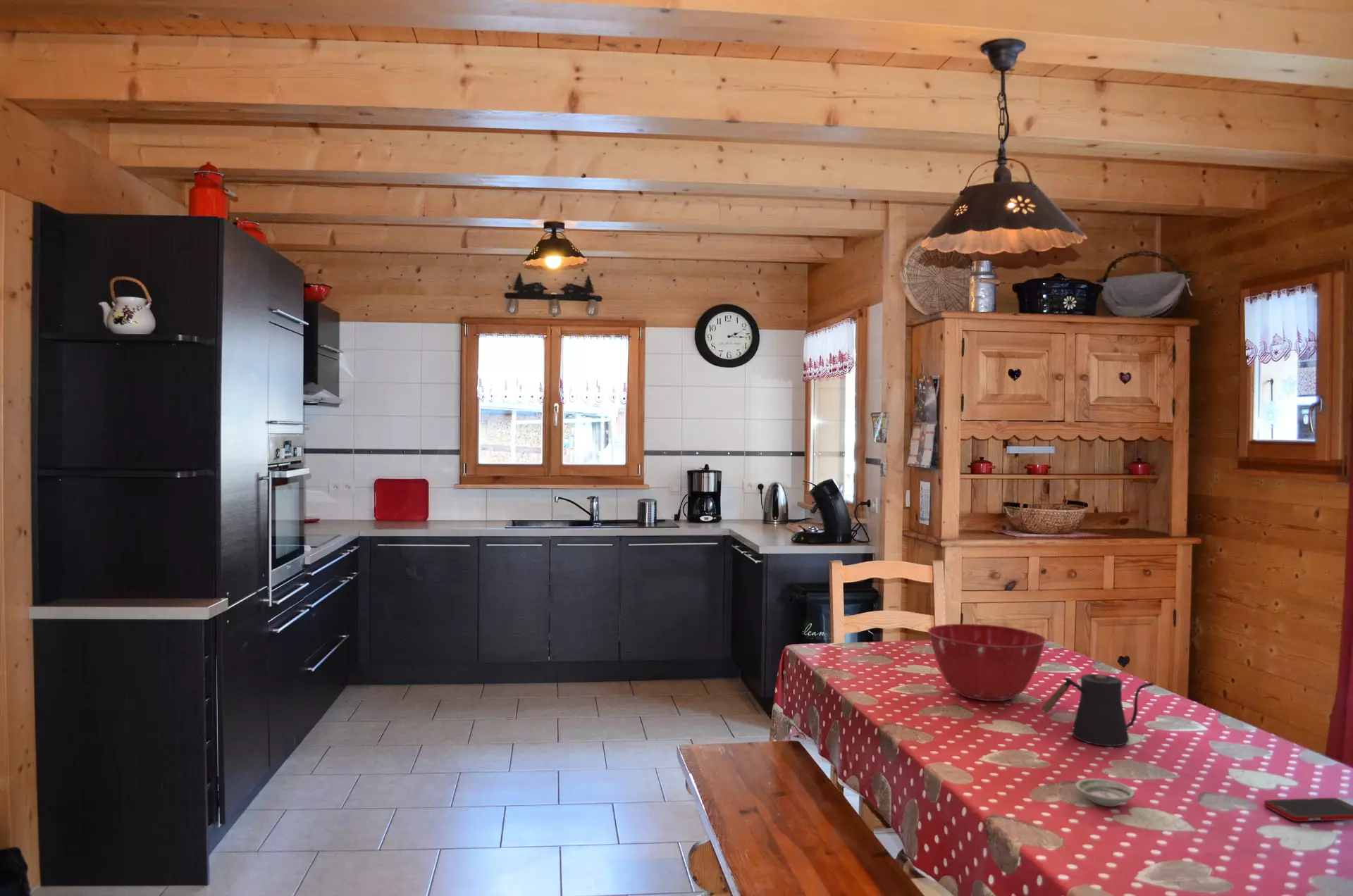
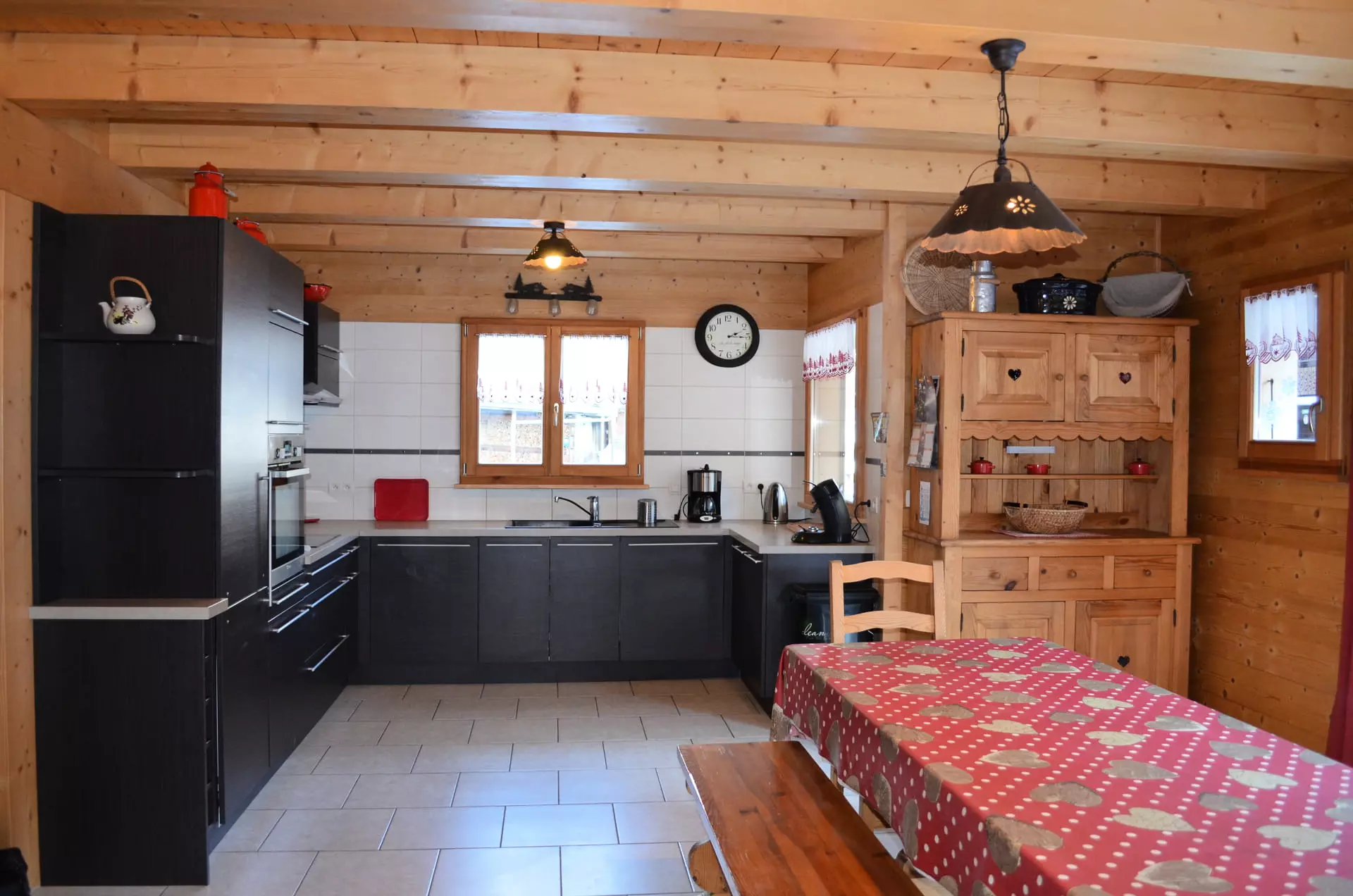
- mixing bowl [927,623,1047,702]
- cell phone [1264,797,1353,822]
- saucer [1075,778,1135,807]
- kettle [1039,673,1156,747]
